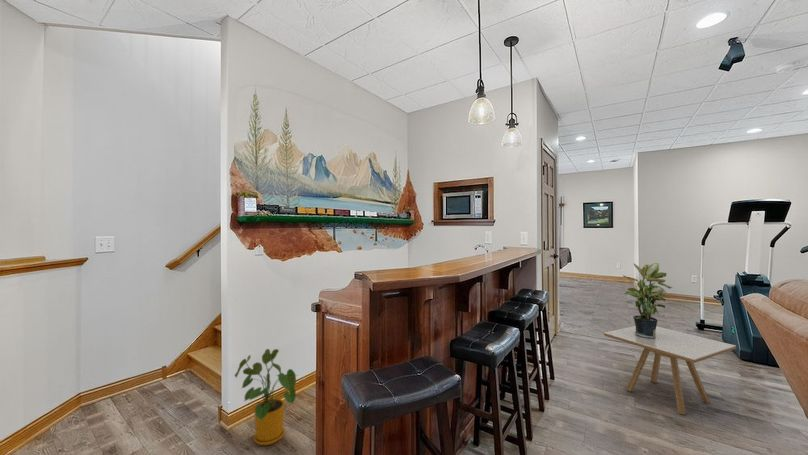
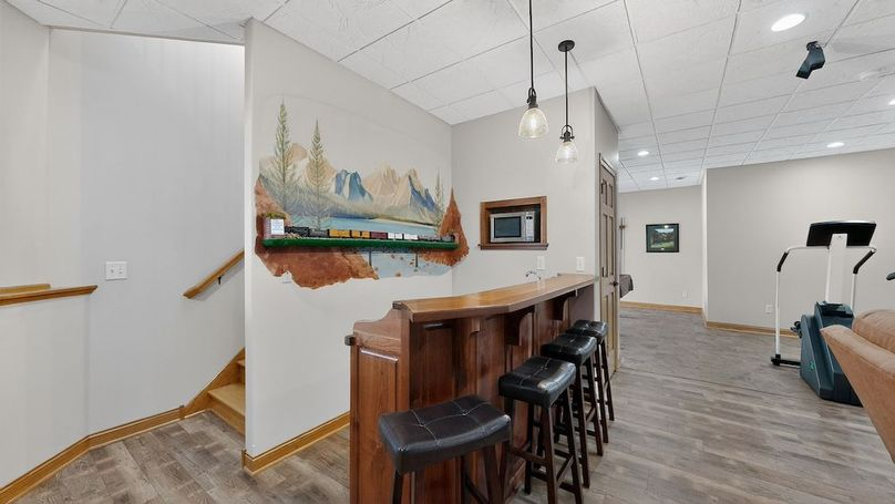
- potted plant [622,262,674,338]
- house plant [234,348,300,446]
- side table [603,325,737,416]
